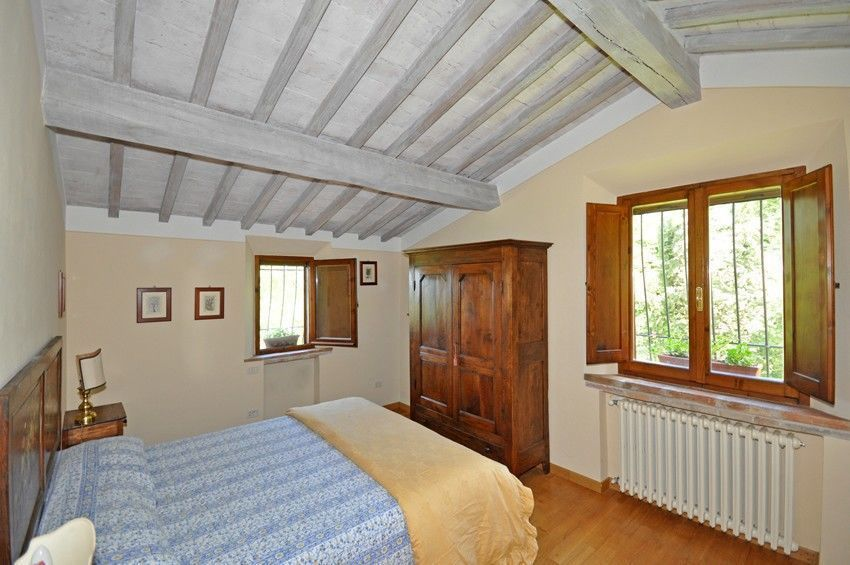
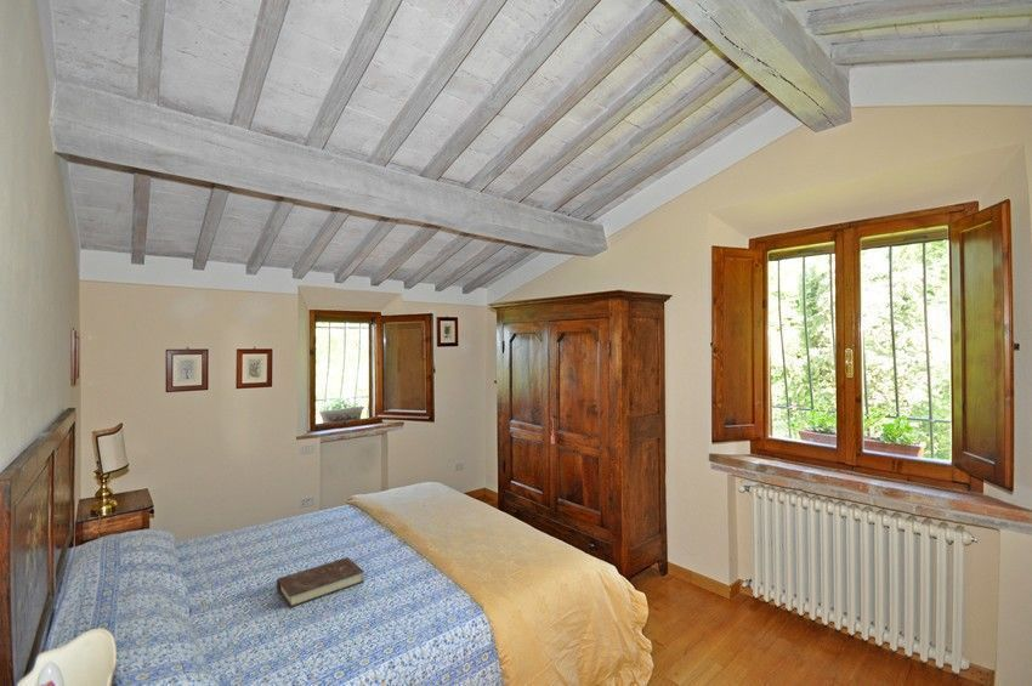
+ book [276,556,365,608]
